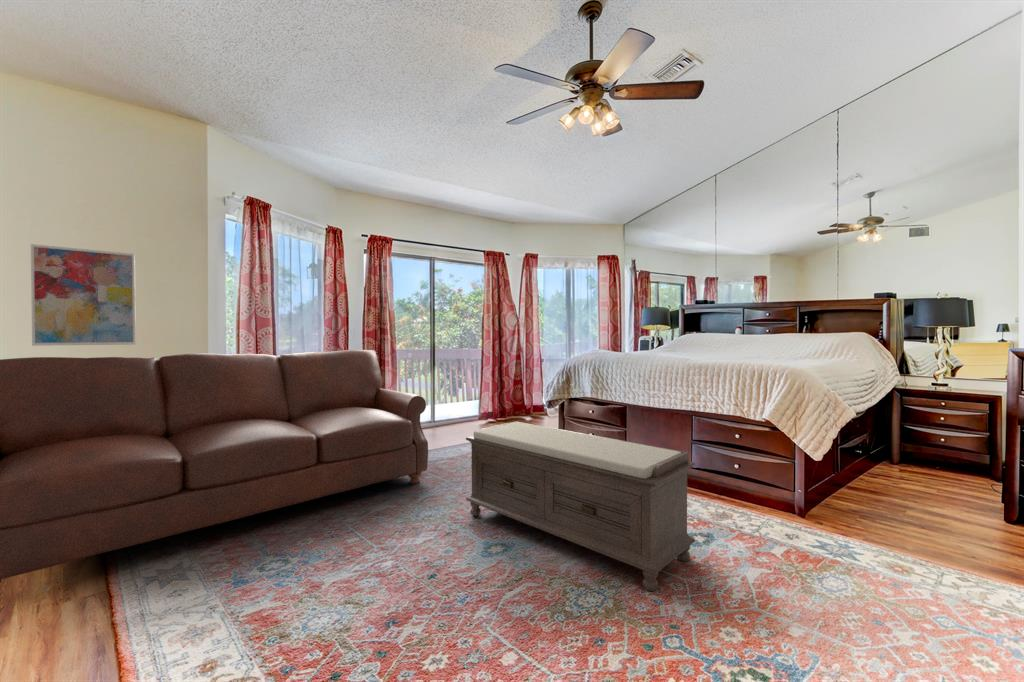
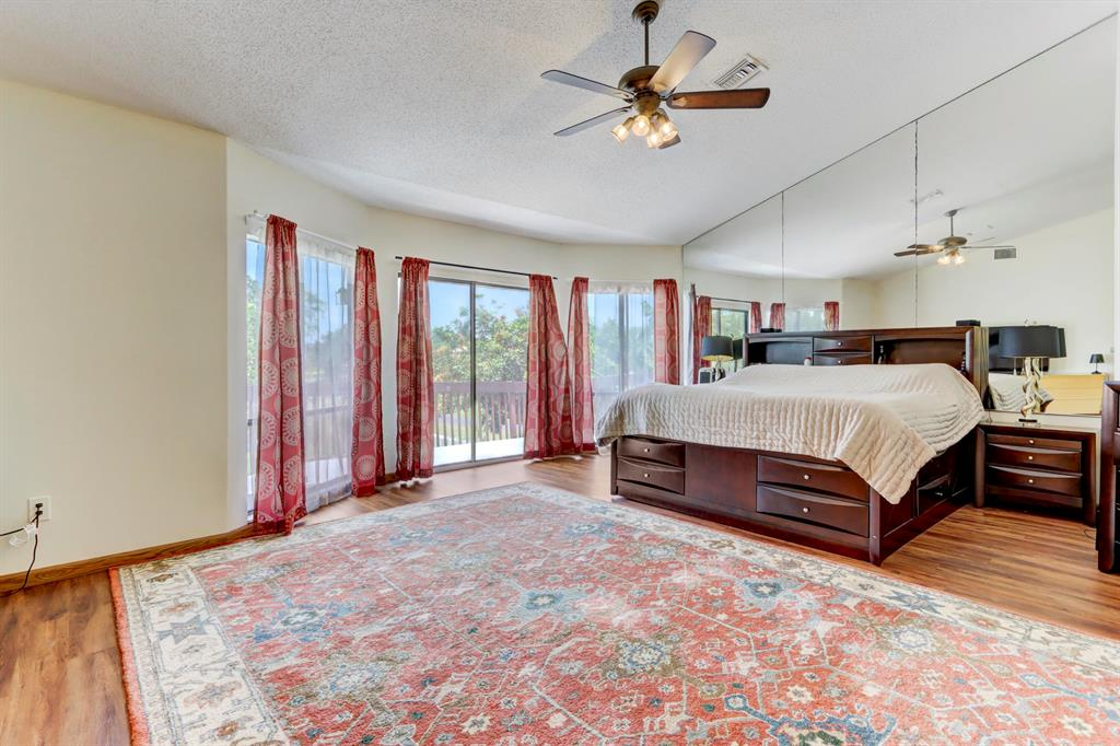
- sofa [0,349,429,583]
- bench [465,420,696,592]
- wall art [30,243,137,347]
